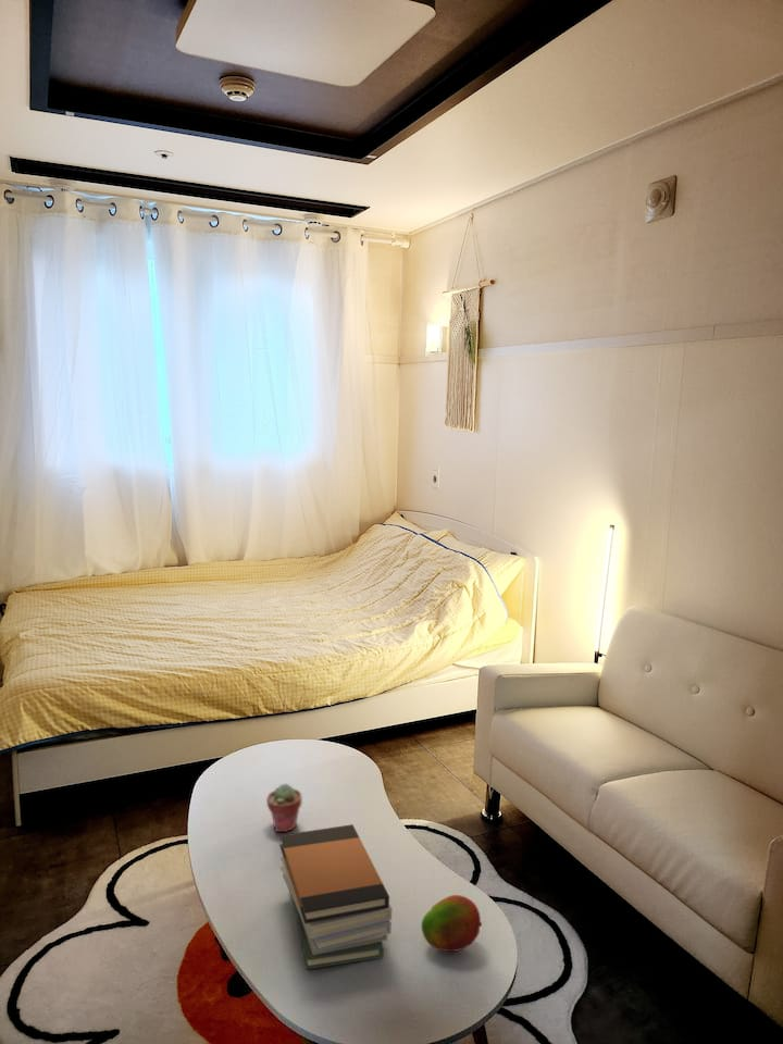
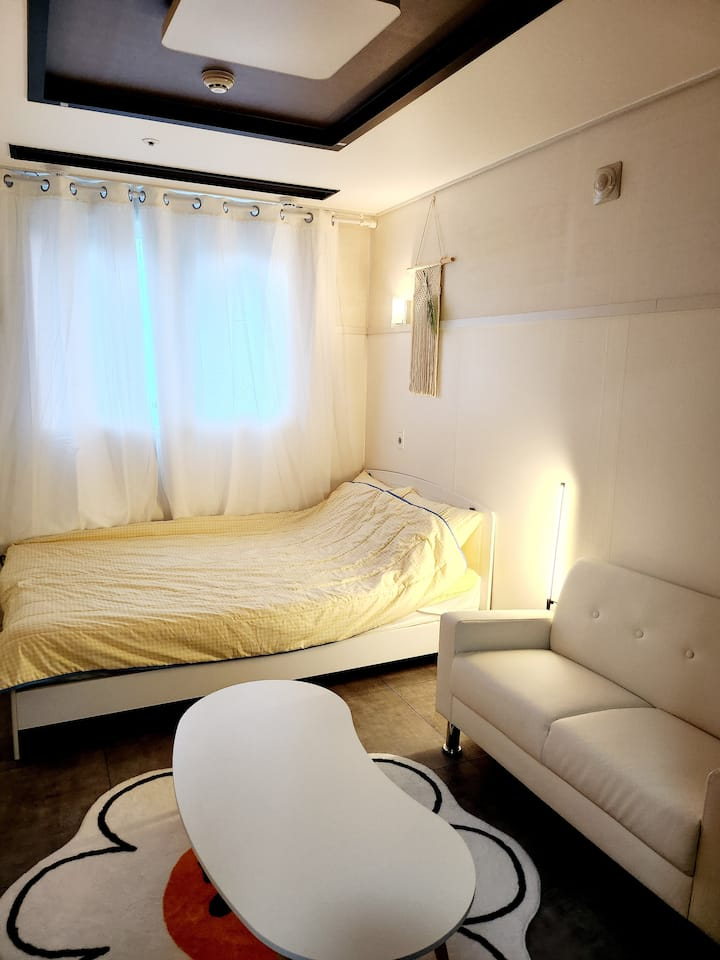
- book stack [278,823,393,971]
- fruit [421,894,483,953]
- potted succulent [265,783,302,833]
